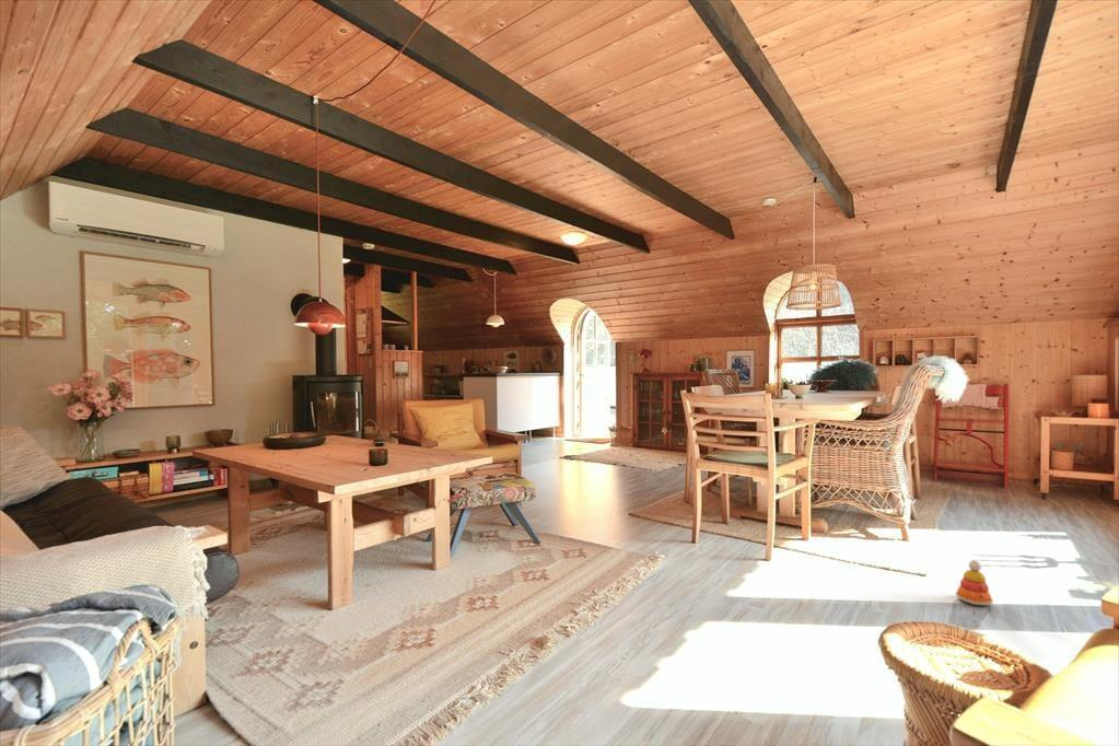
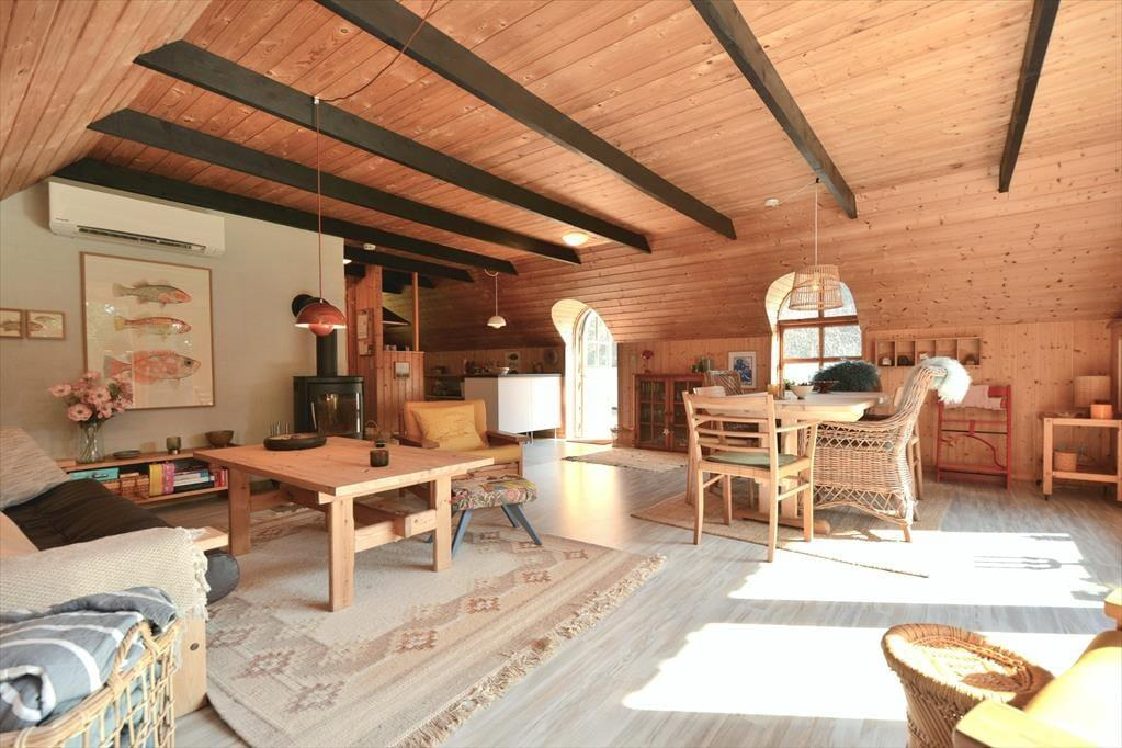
- stacking toy [955,559,994,606]
